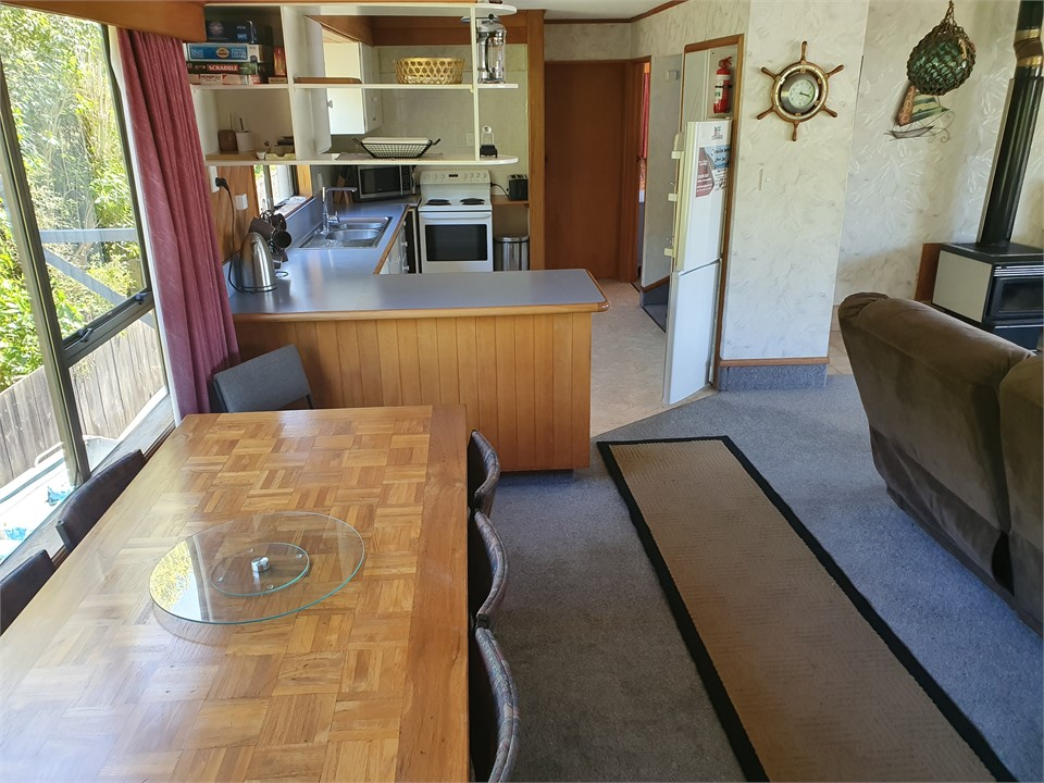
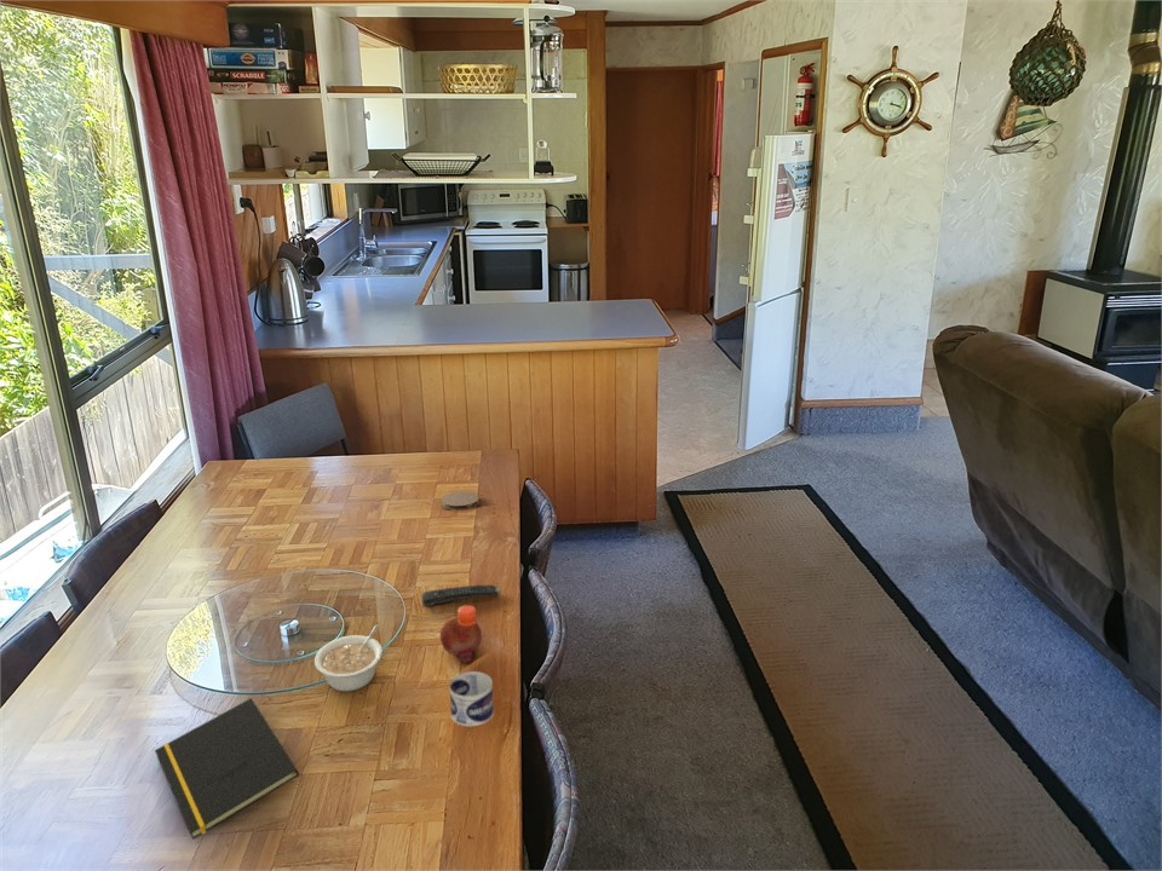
+ remote control [421,584,501,607]
+ fruit [439,613,483,664]
+ water bottle [448,604,495,727]
+ legume [313,624,384,692]
+ coaster [441,490,481,512]
+ notepad [154,697,300,841]
